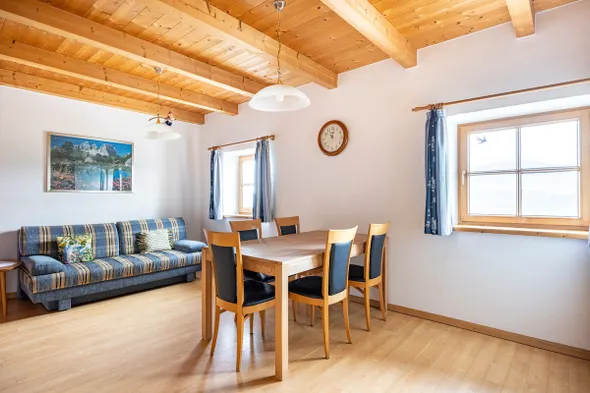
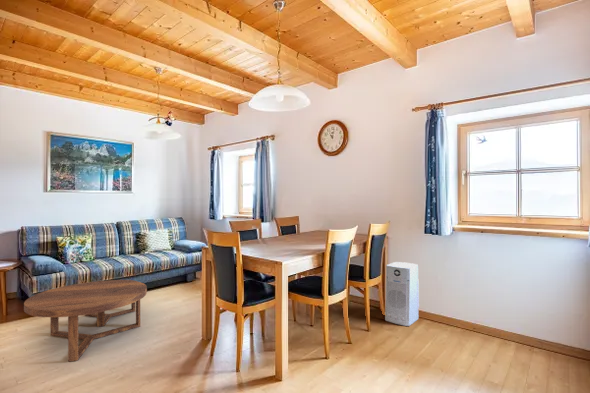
+ air purifier [384,261,420,327]
+ coffee table [23,279,148,363]
